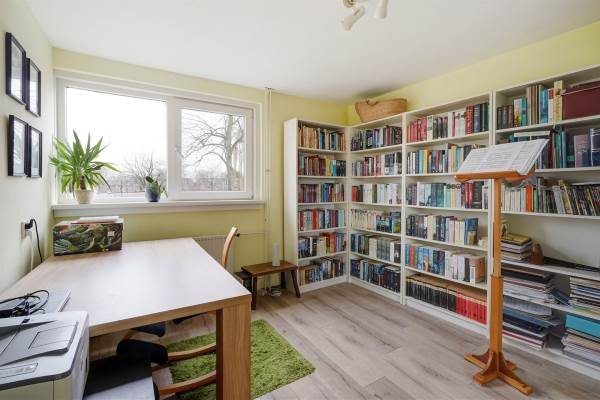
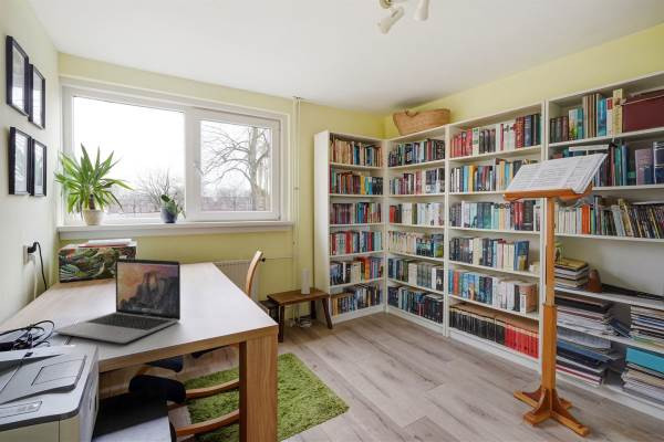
+ laptop [52,257,181,344]
